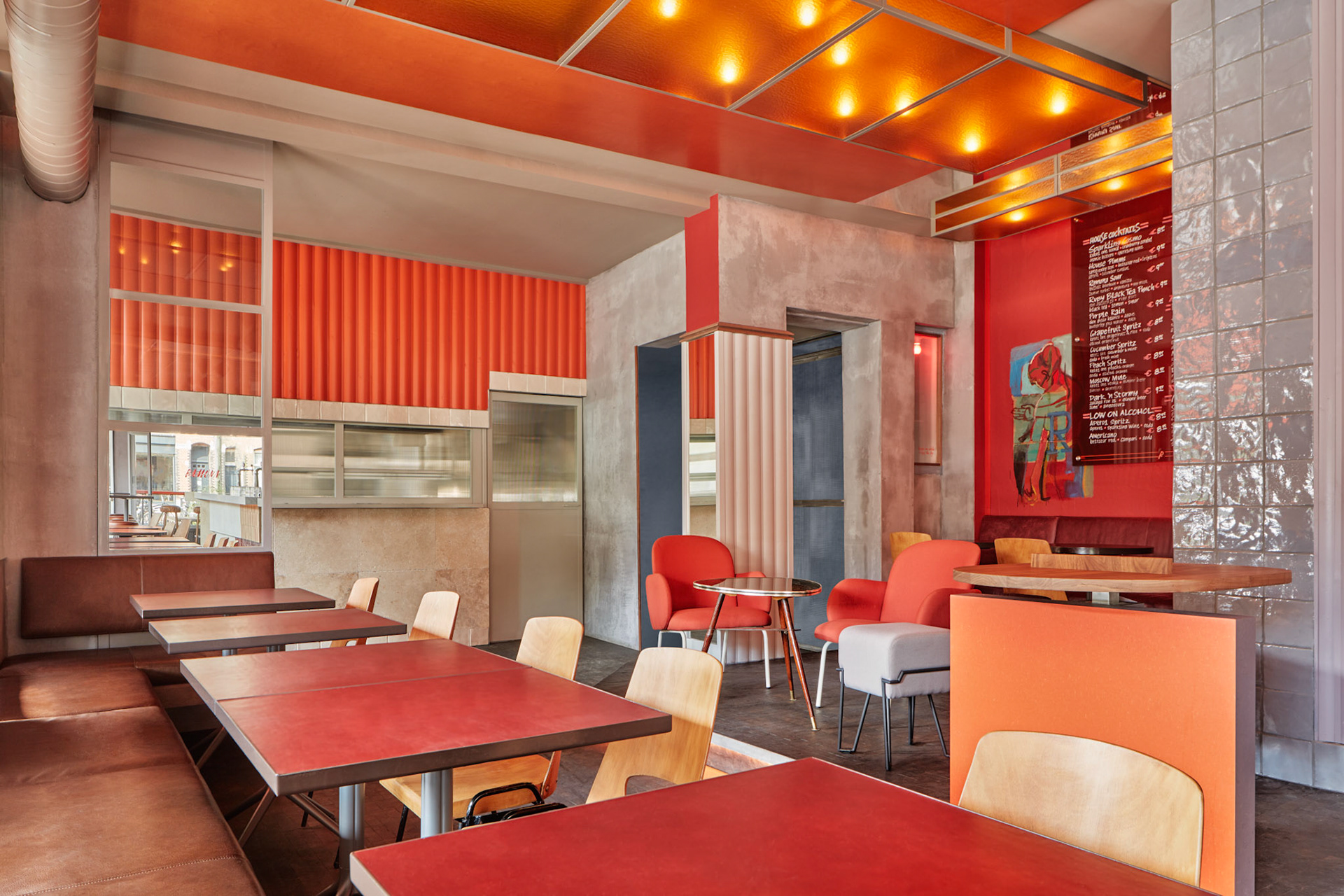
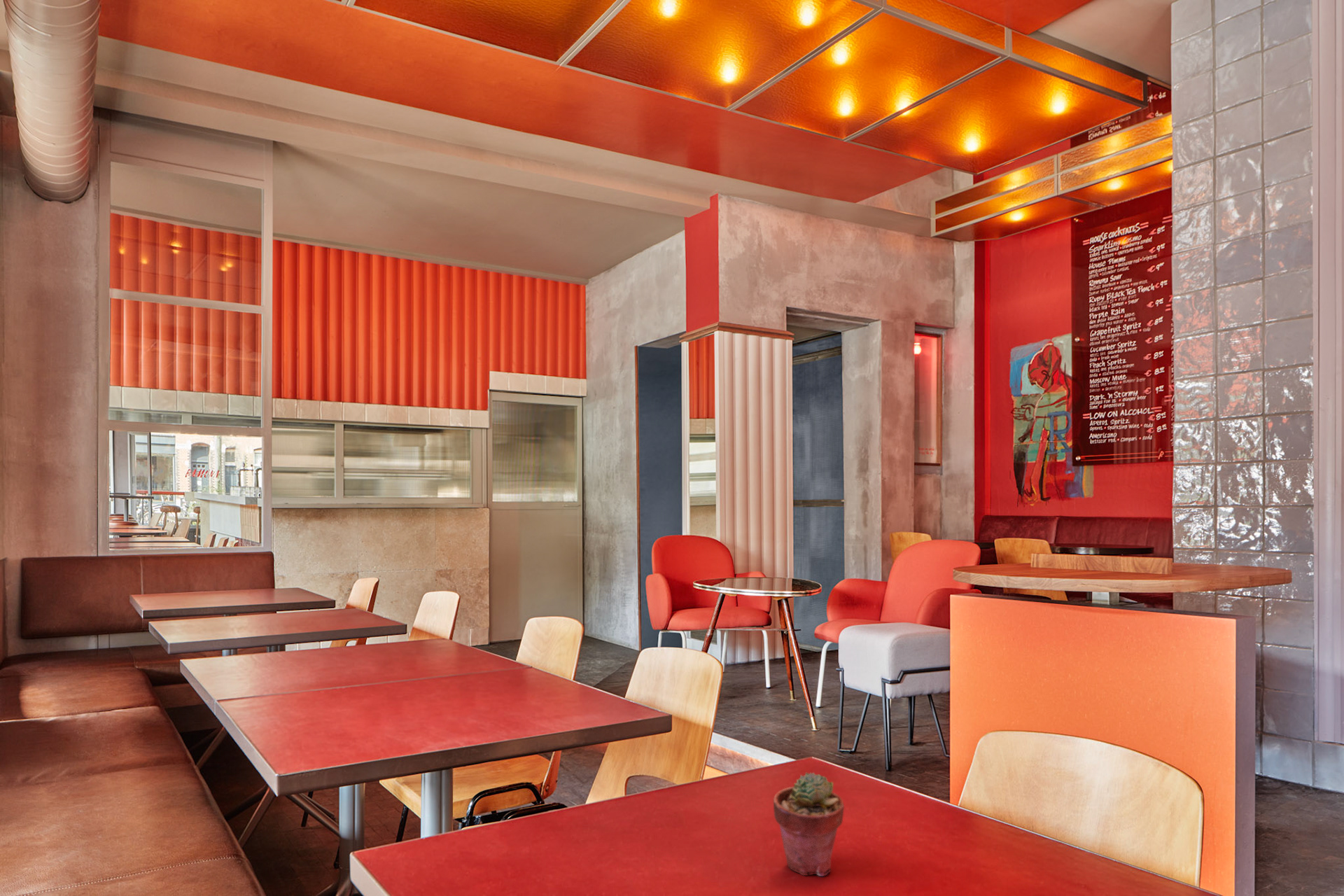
+ potted succulent [773,772,845,877]
